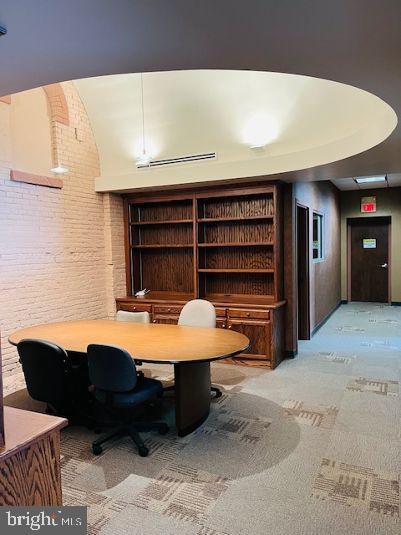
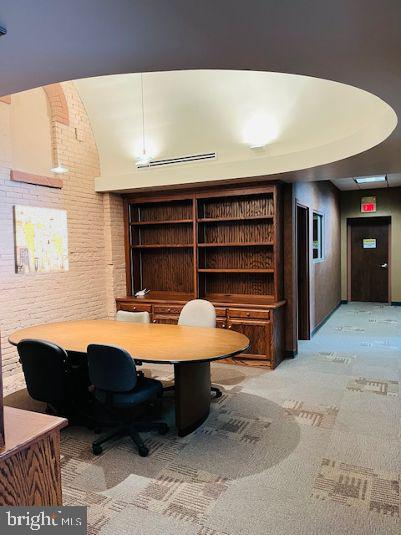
+ wall art [11,204,69,275]
